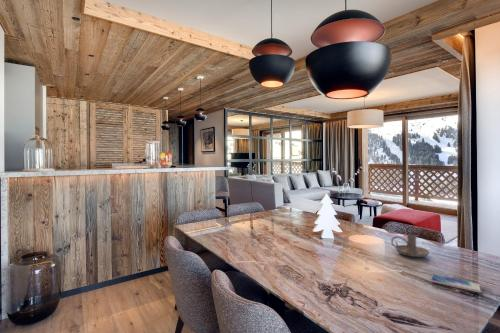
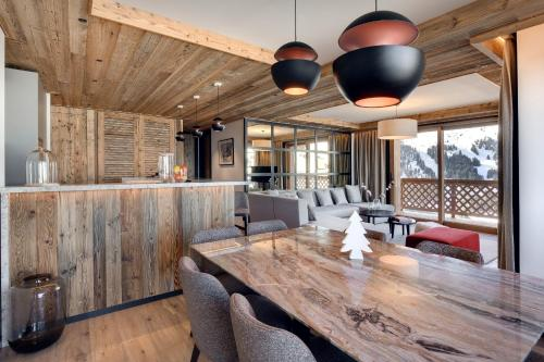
- smartphone [430,274,483,294]
- candle holder [390,233,430,258]
